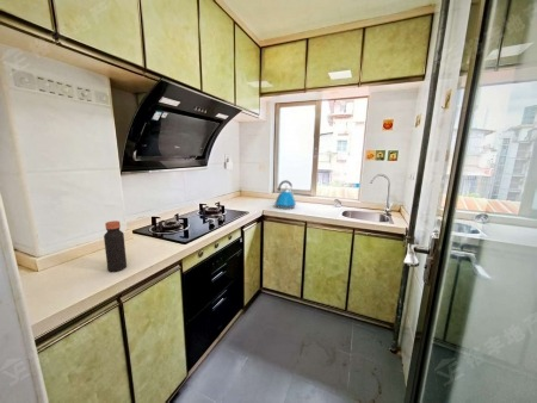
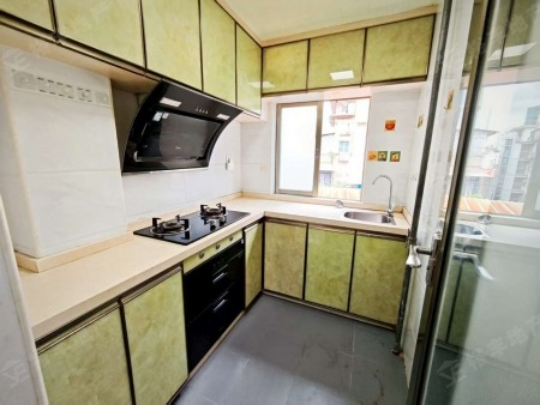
- kettle [273,179,297,210]
- bottle [103,219,128,273]
